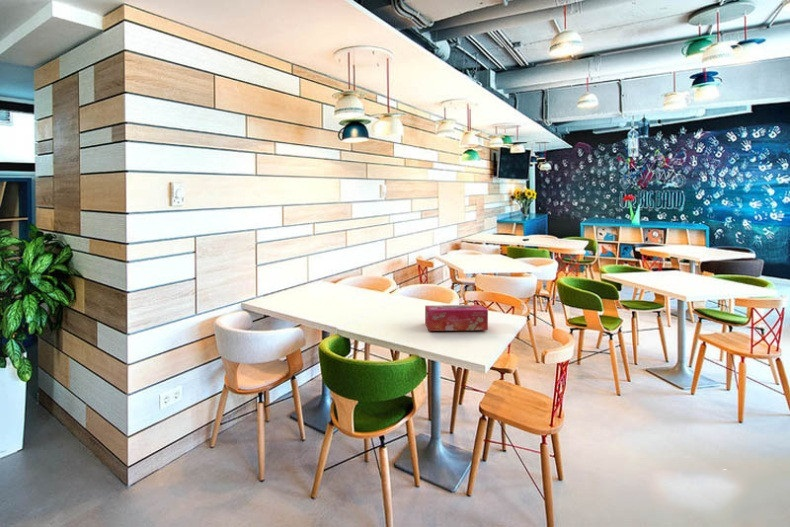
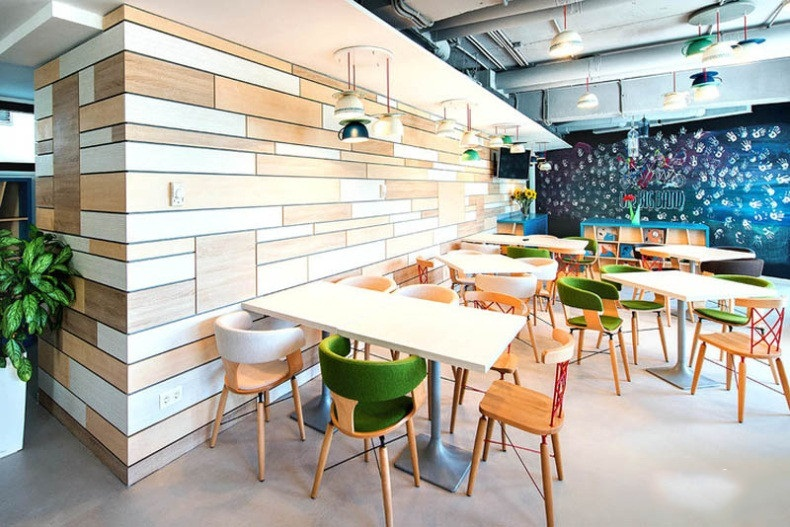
- tissue box [424,304,489,332]
